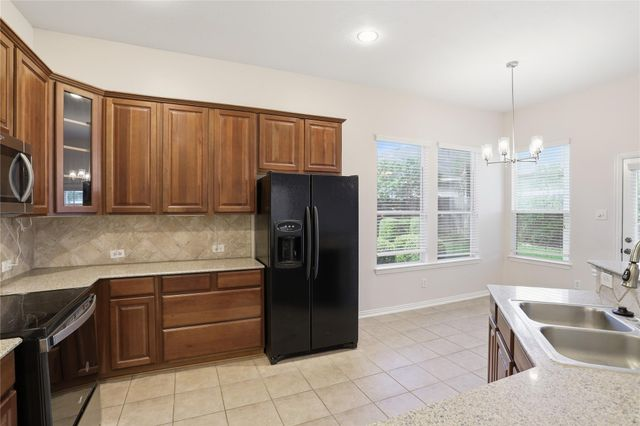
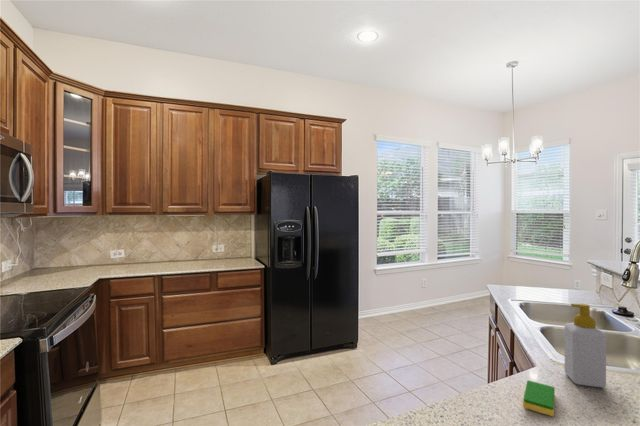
+ dish sponge [522,379,556,417]
+ soap bottle [564,302,607,389]
